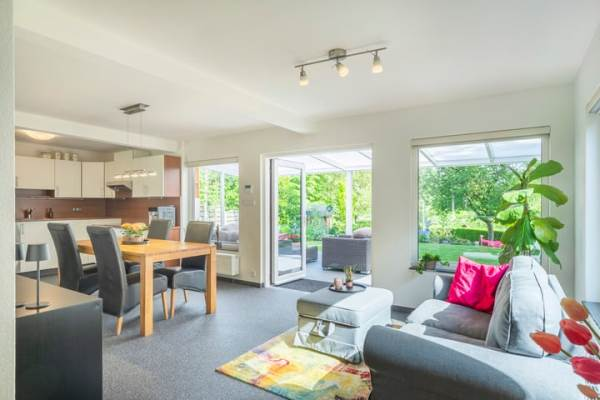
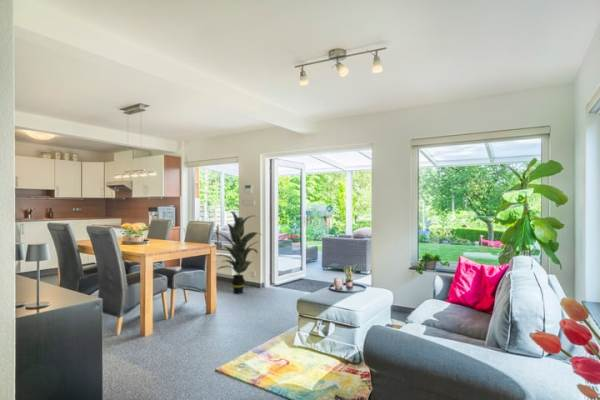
+ indoor plant [213,210,262,295]
